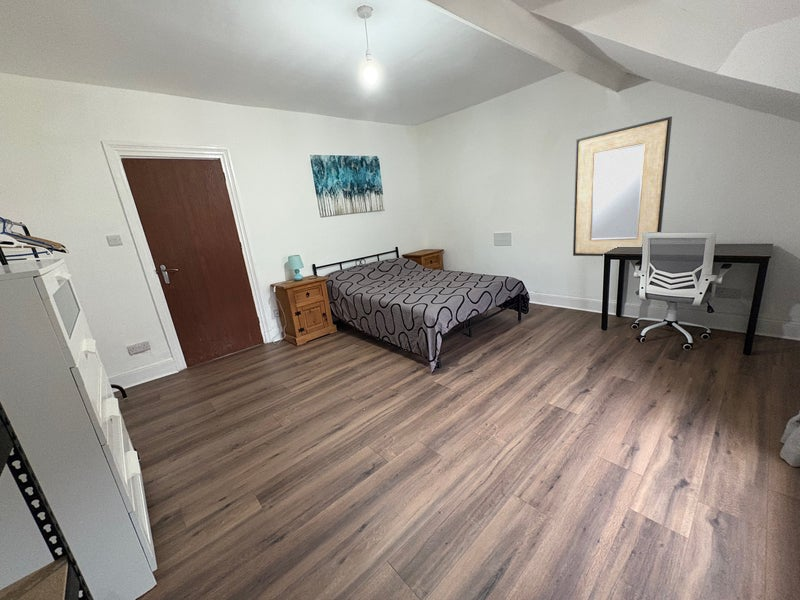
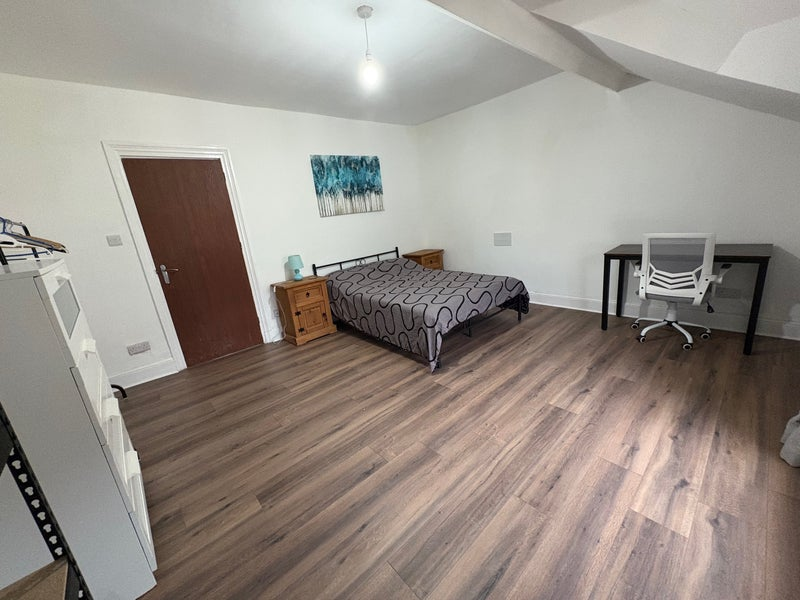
- home mirror [572,115,673,257]
